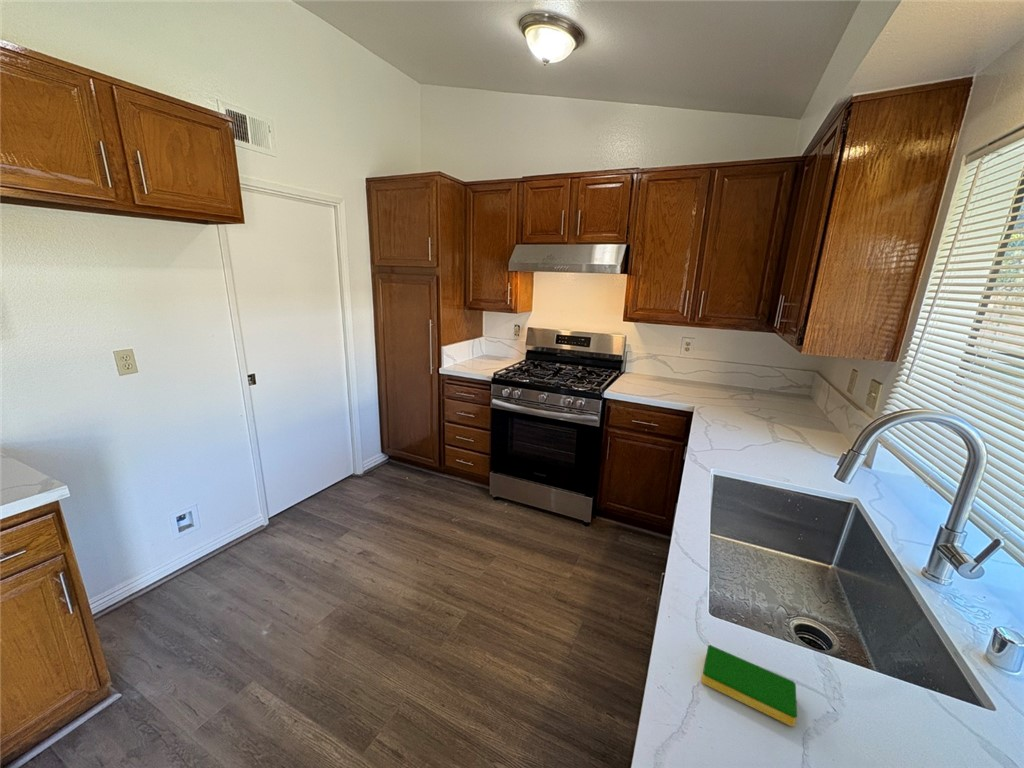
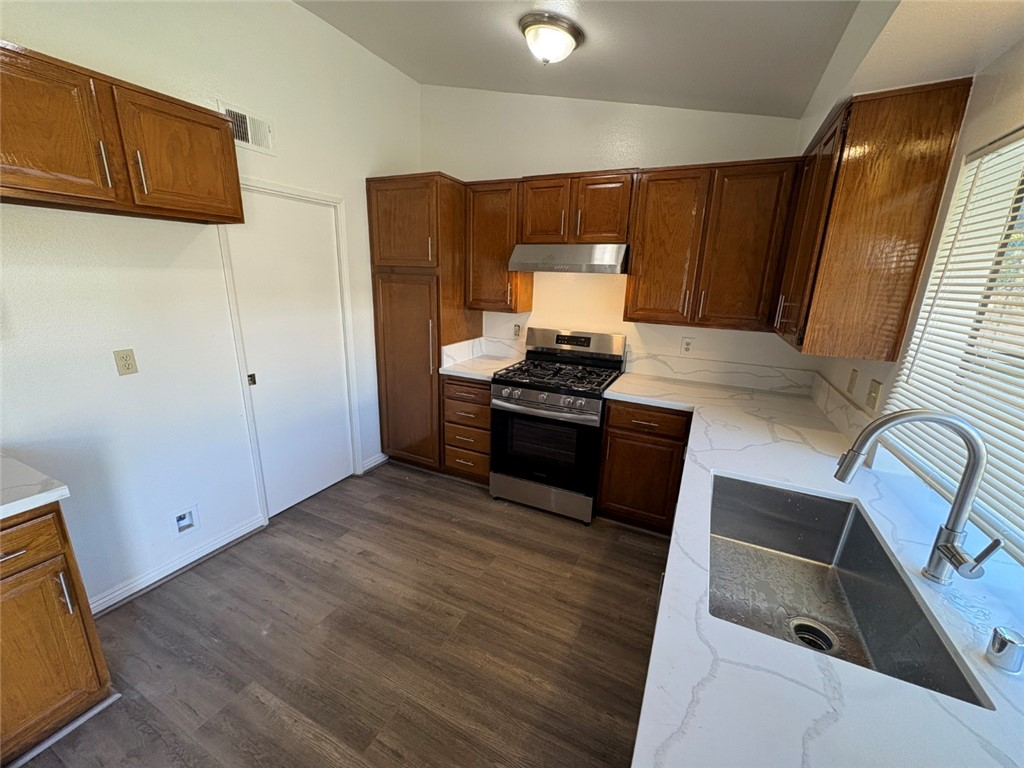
- dish sponge [701,644,798,728]
